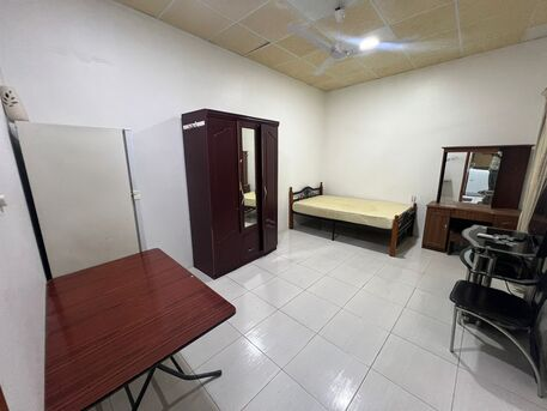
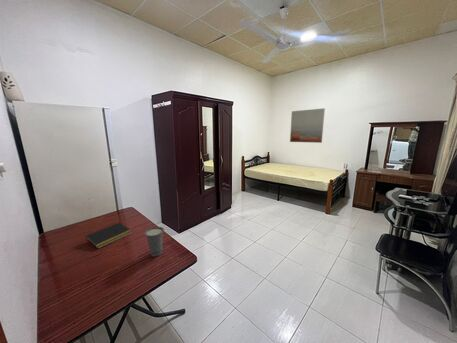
+ notepad [85,221,133,250]
+ cup [144,226,165,258]
+ wall art [289,107,326,144]
